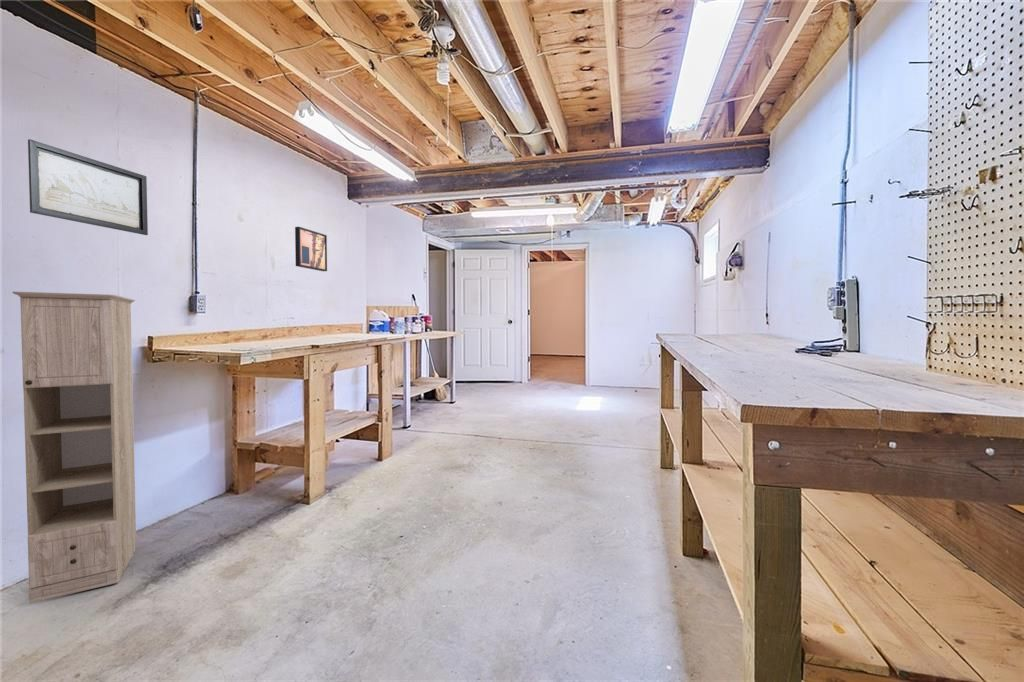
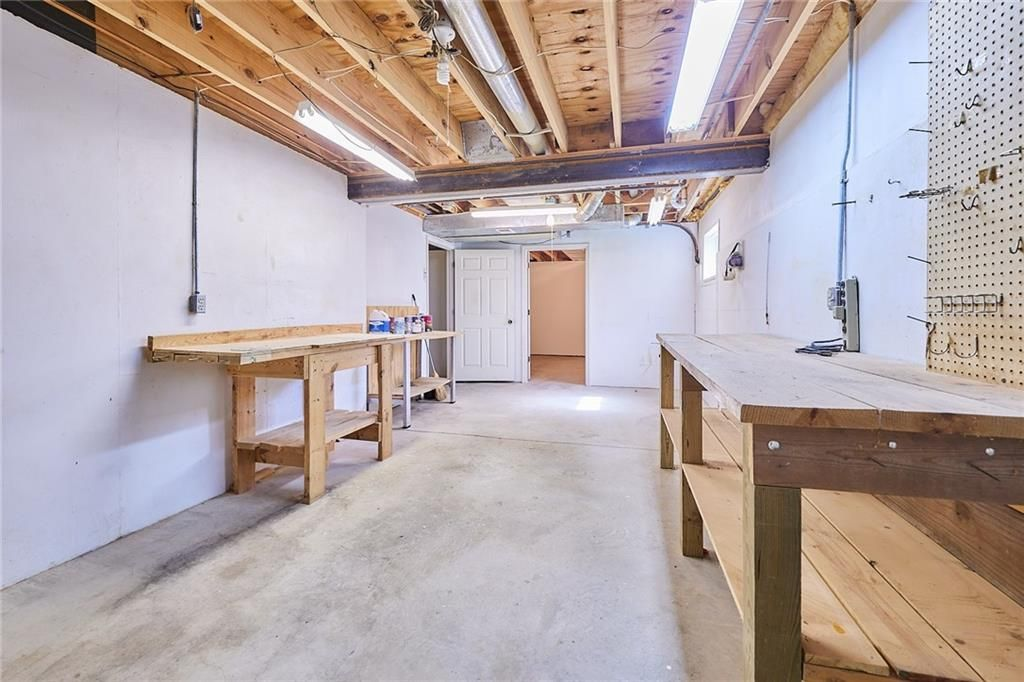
- wall art [27,138,149,236]
- storage cabinet [12,291,137,604]
- wall art [294,226,328,272]
